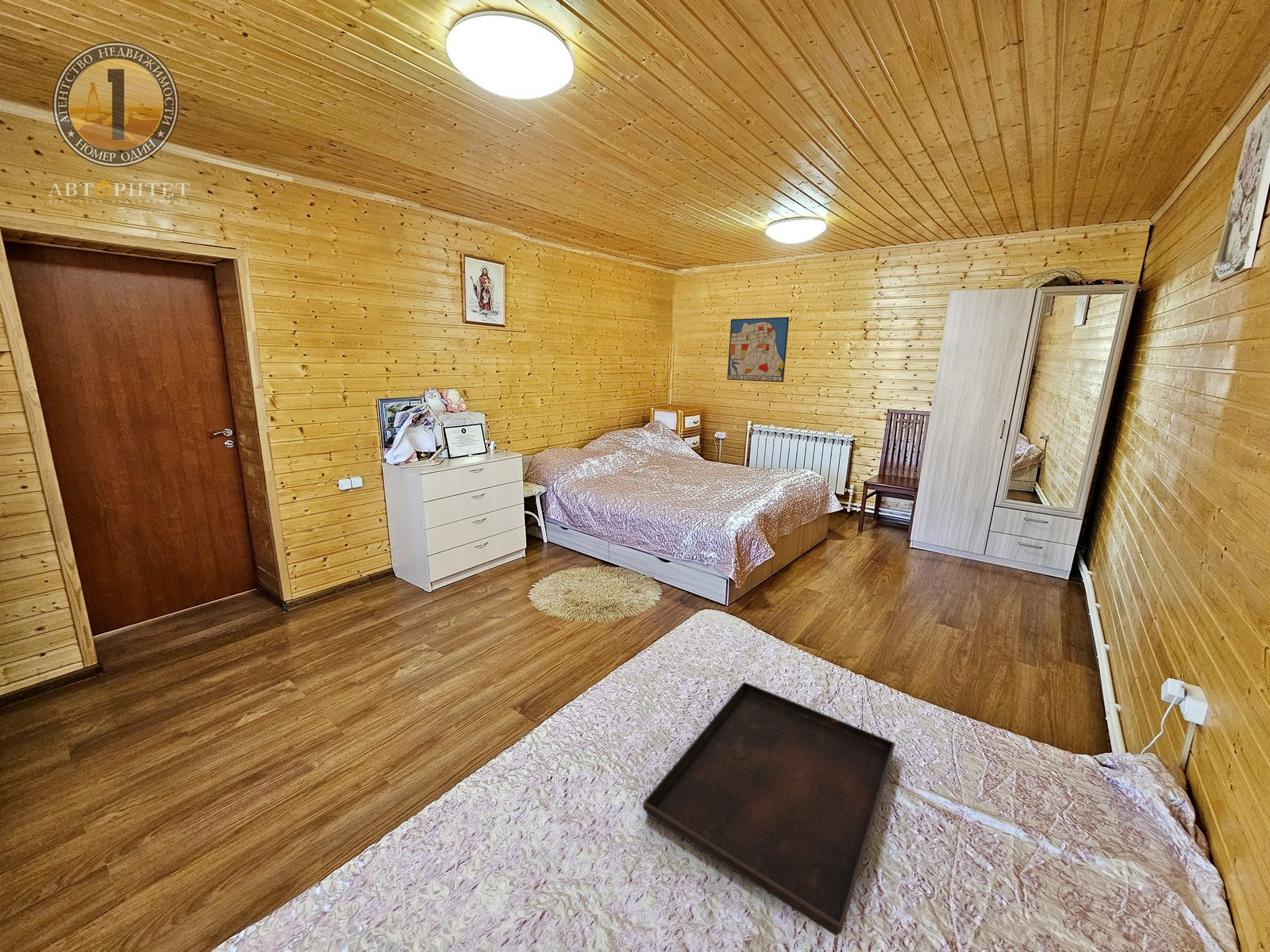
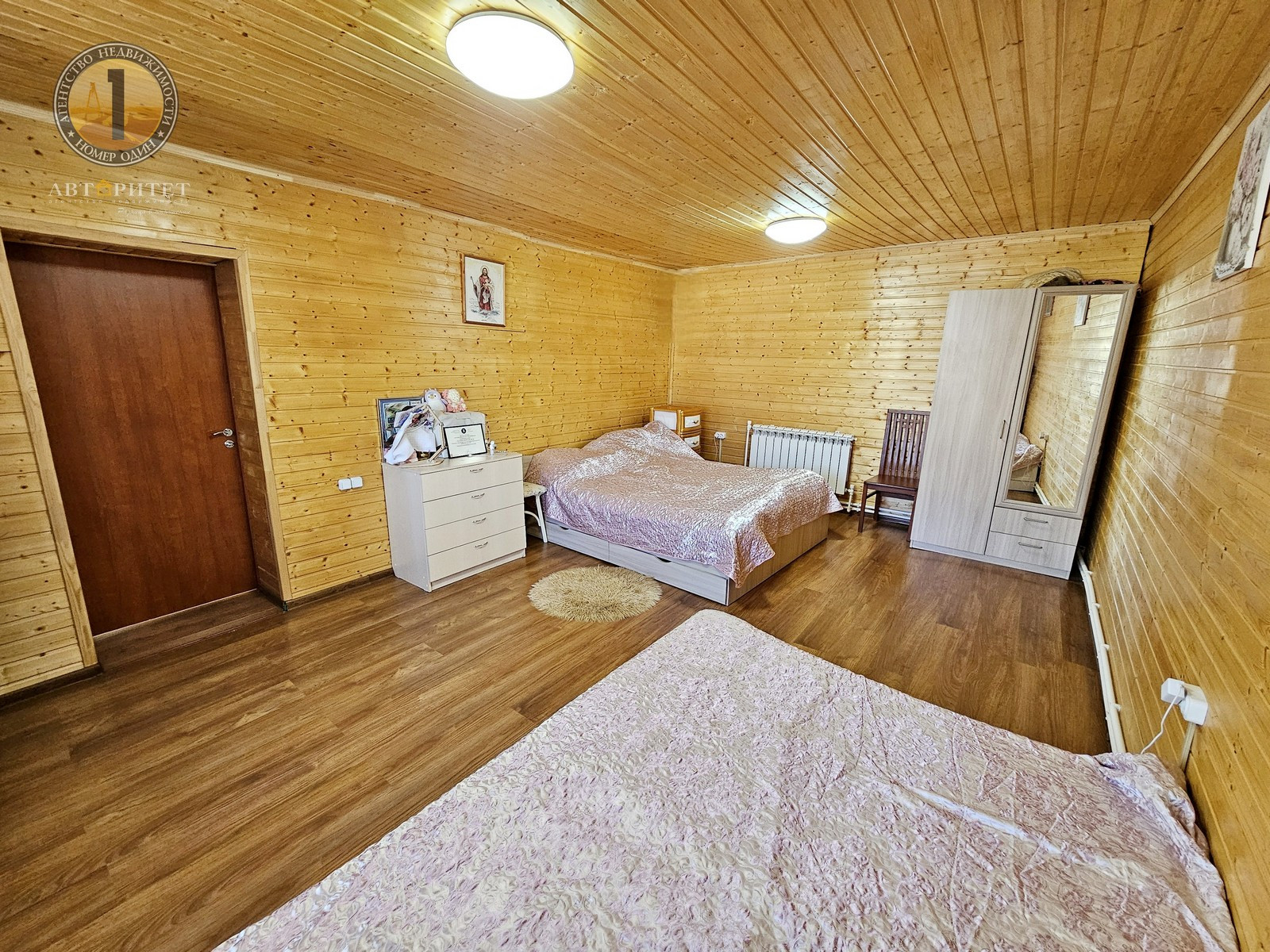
- wall art [726,317,790,383]
- serving tray [642,681,895,937]
